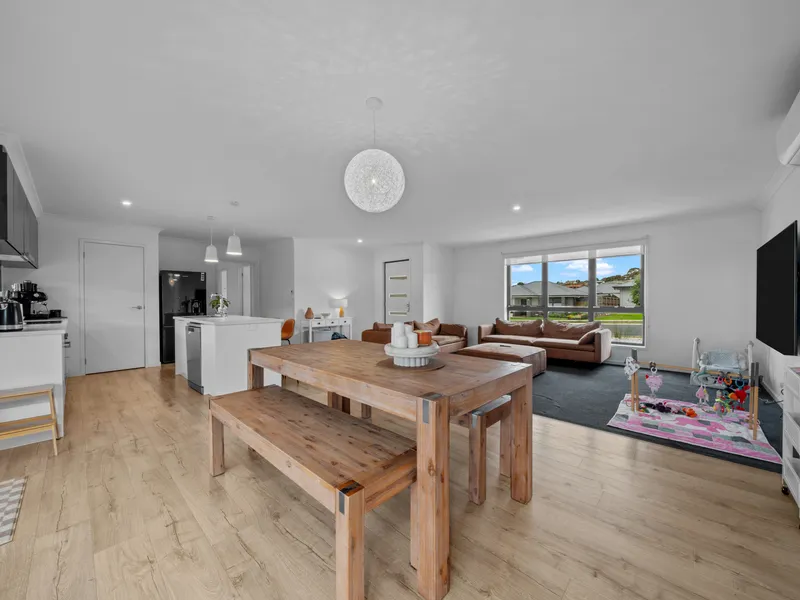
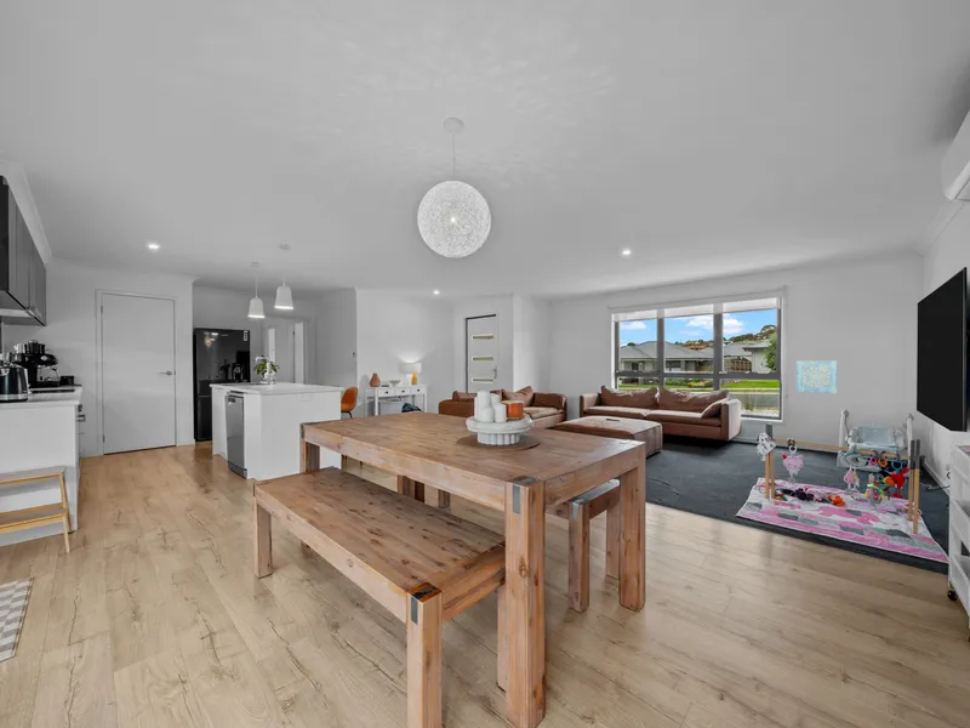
+ wall art [795,359,839,394]
